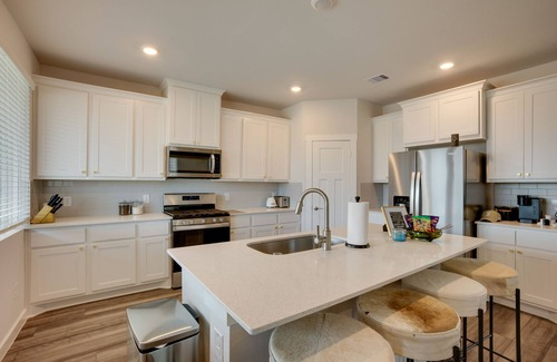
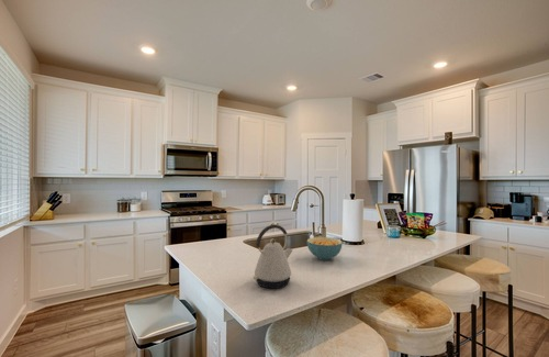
+ cereal bowl [305,236,344,261]
+ kettle [251,224,293,289]
